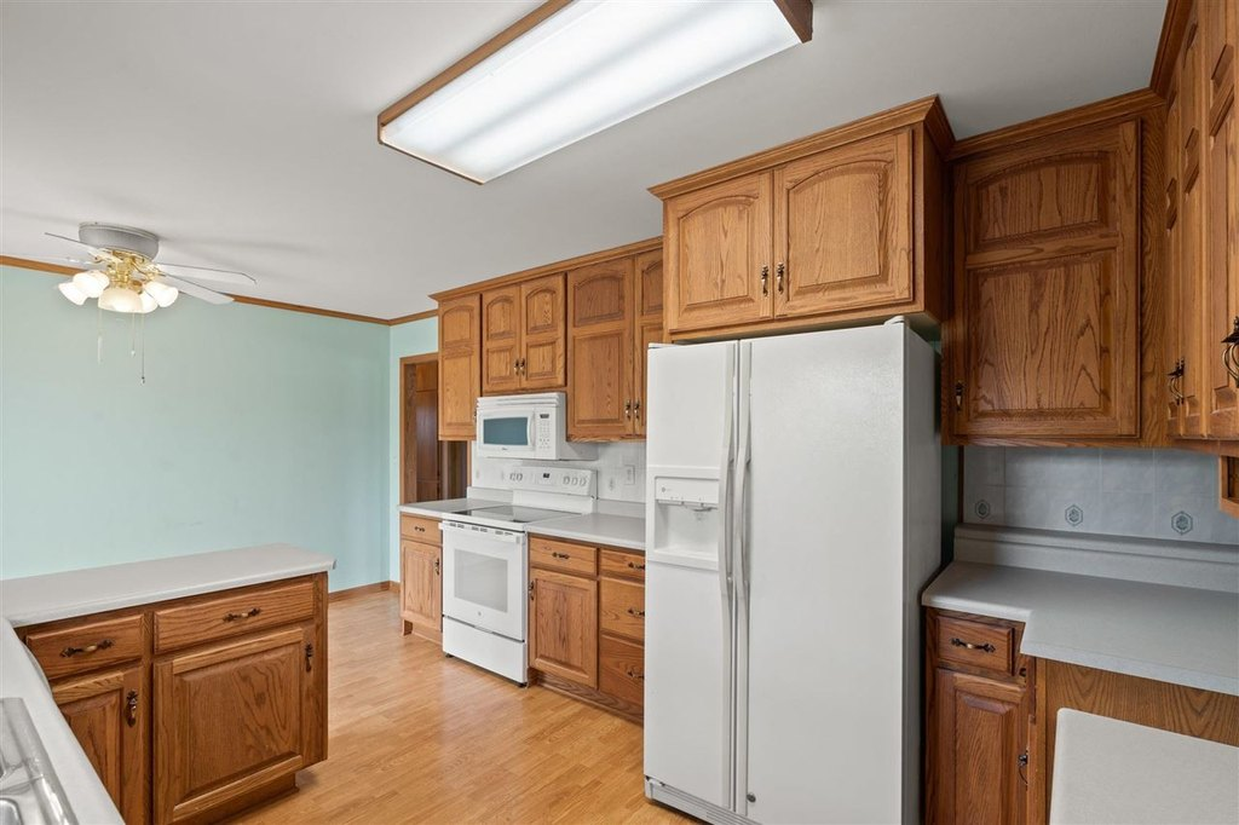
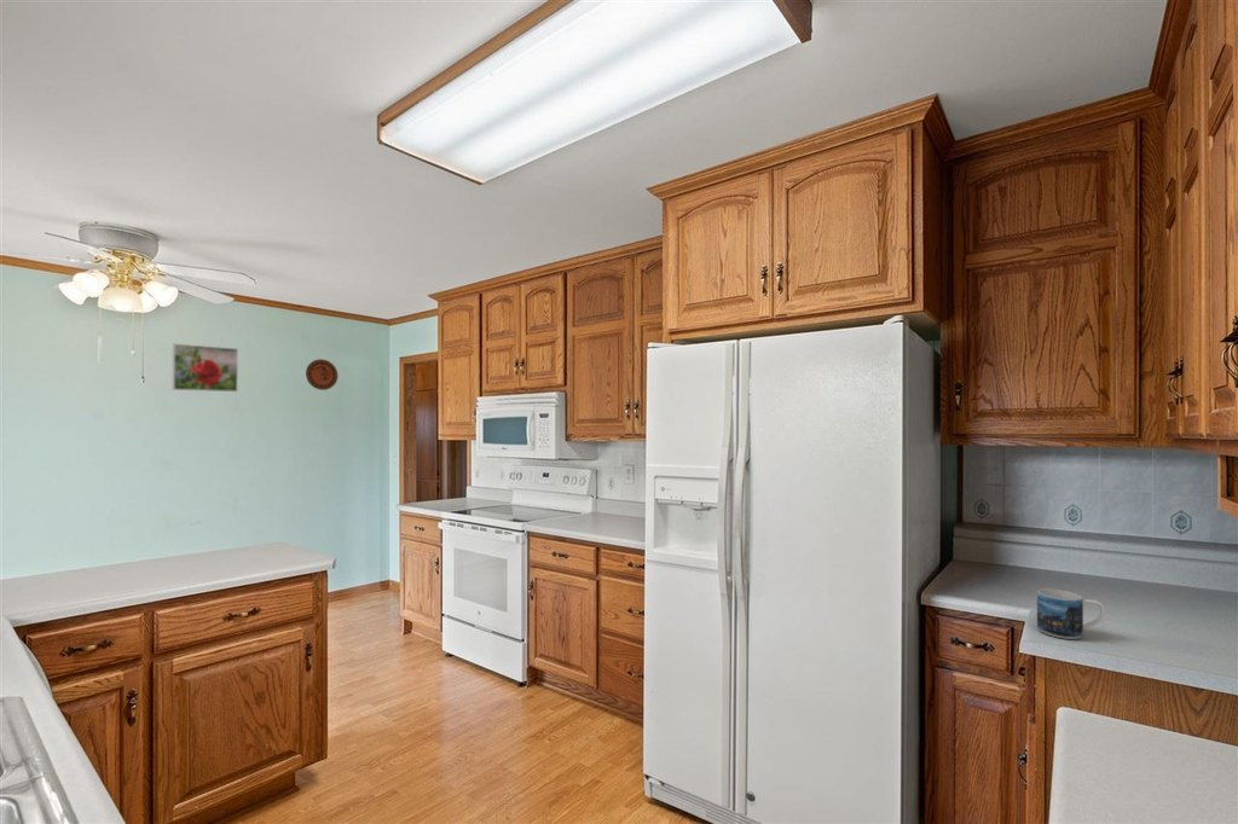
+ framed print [172,343,239,393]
+ decorative plate [305,358,339,391]
+ mug [1036,587,1106,640]
